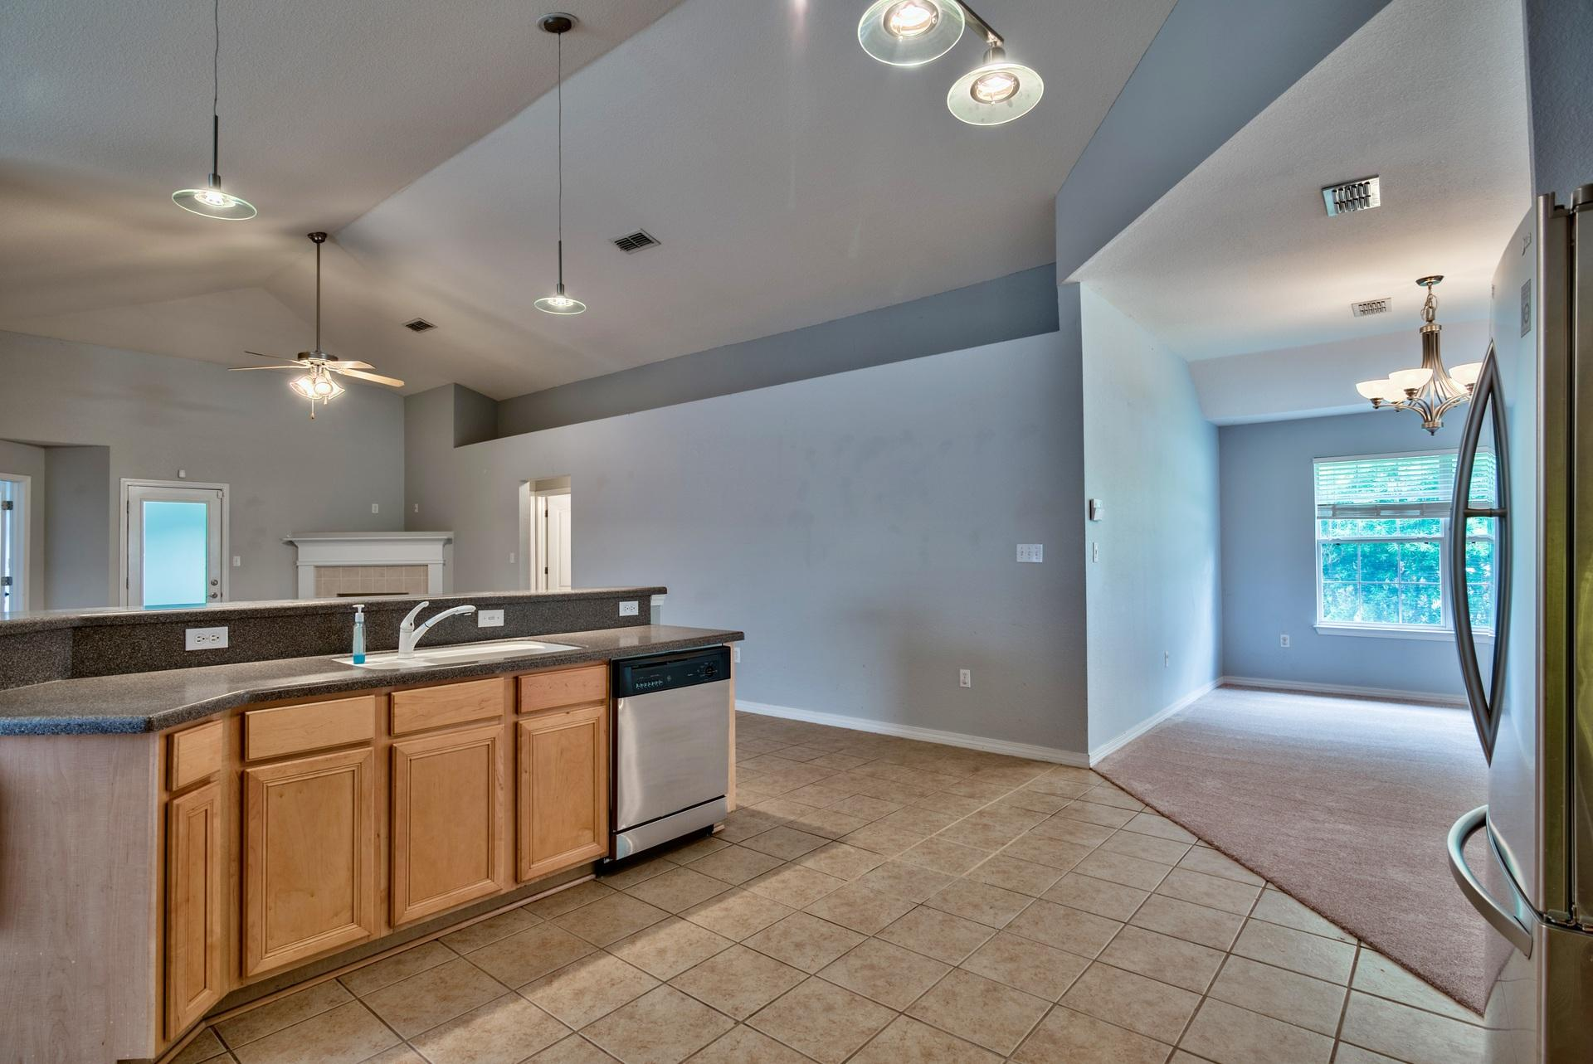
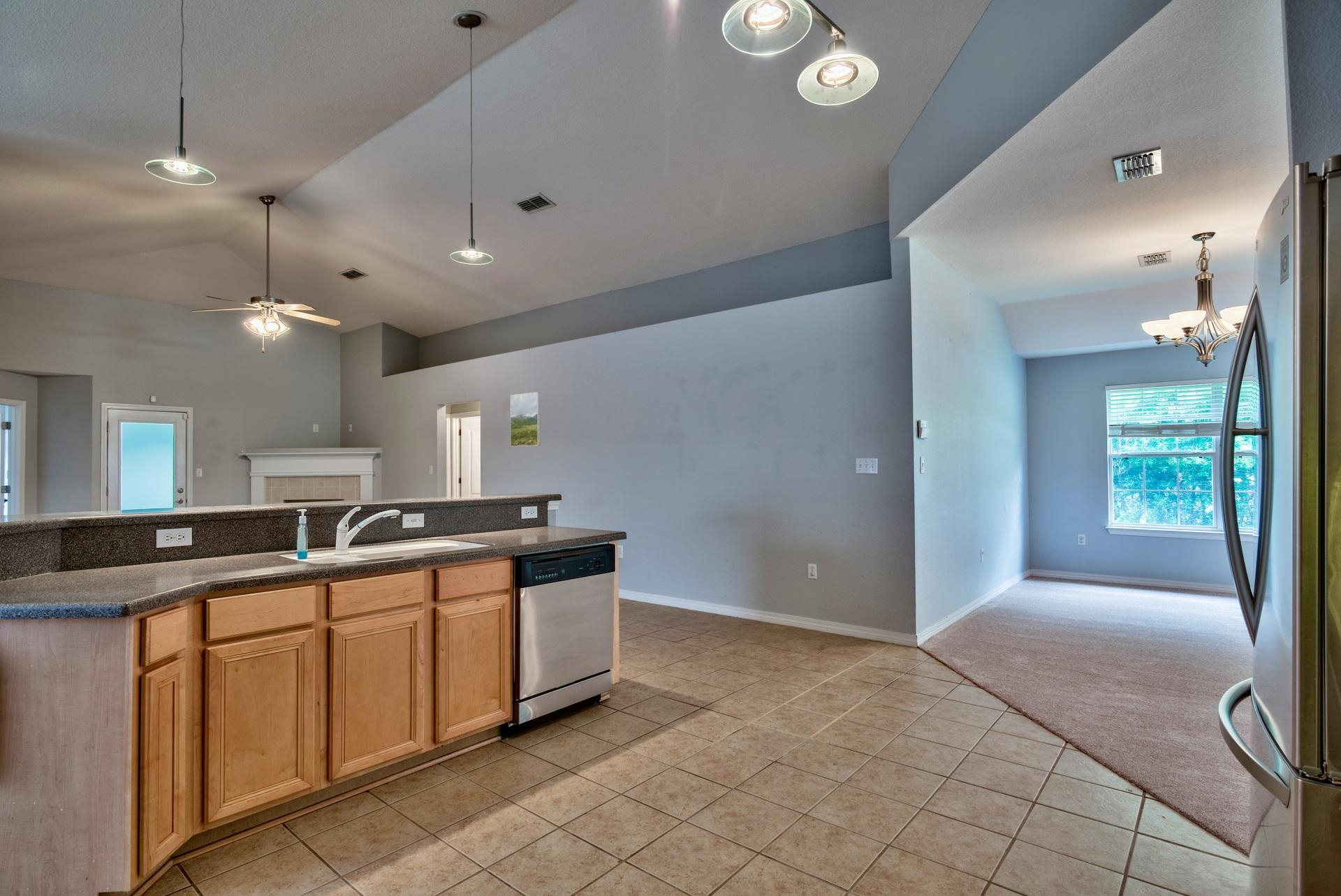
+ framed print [510,391,541,447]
